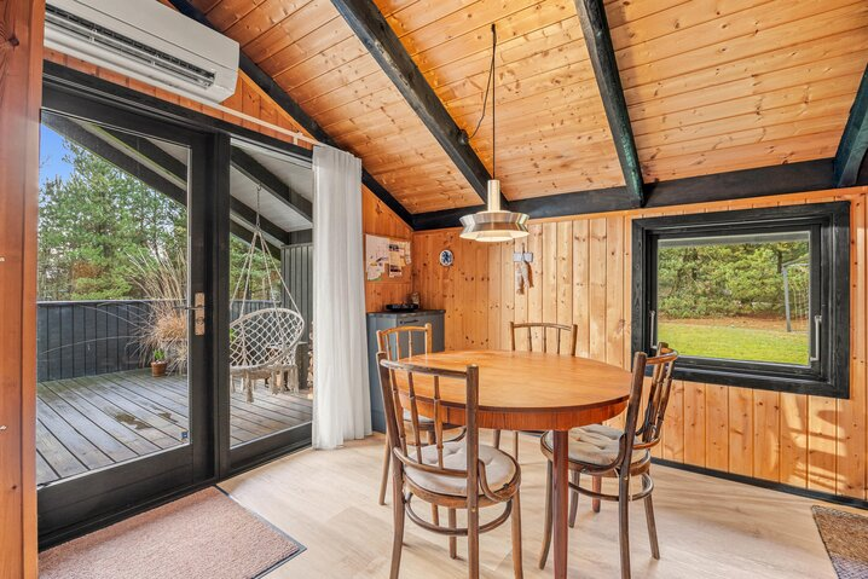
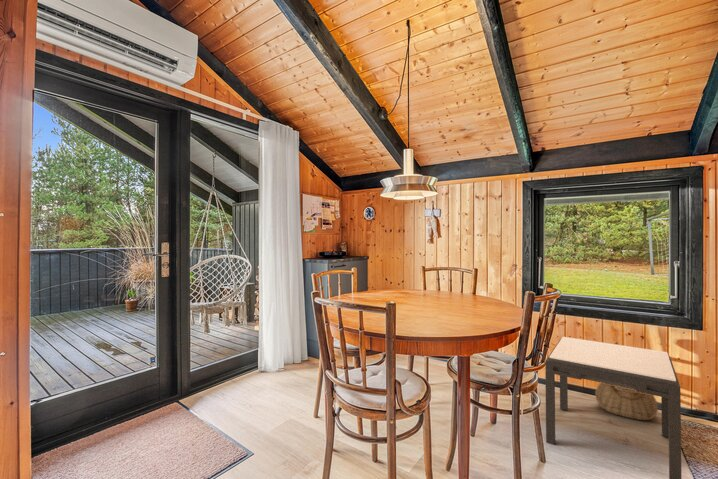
+ basket [594,382,659,421]
+ side table [544,336,682,479]
